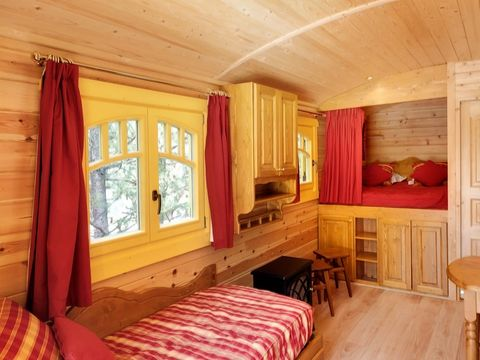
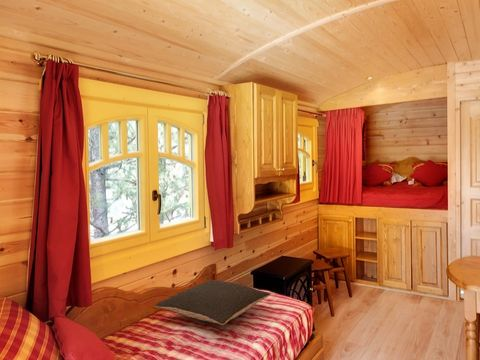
+ pillow [154,279,272,326]
